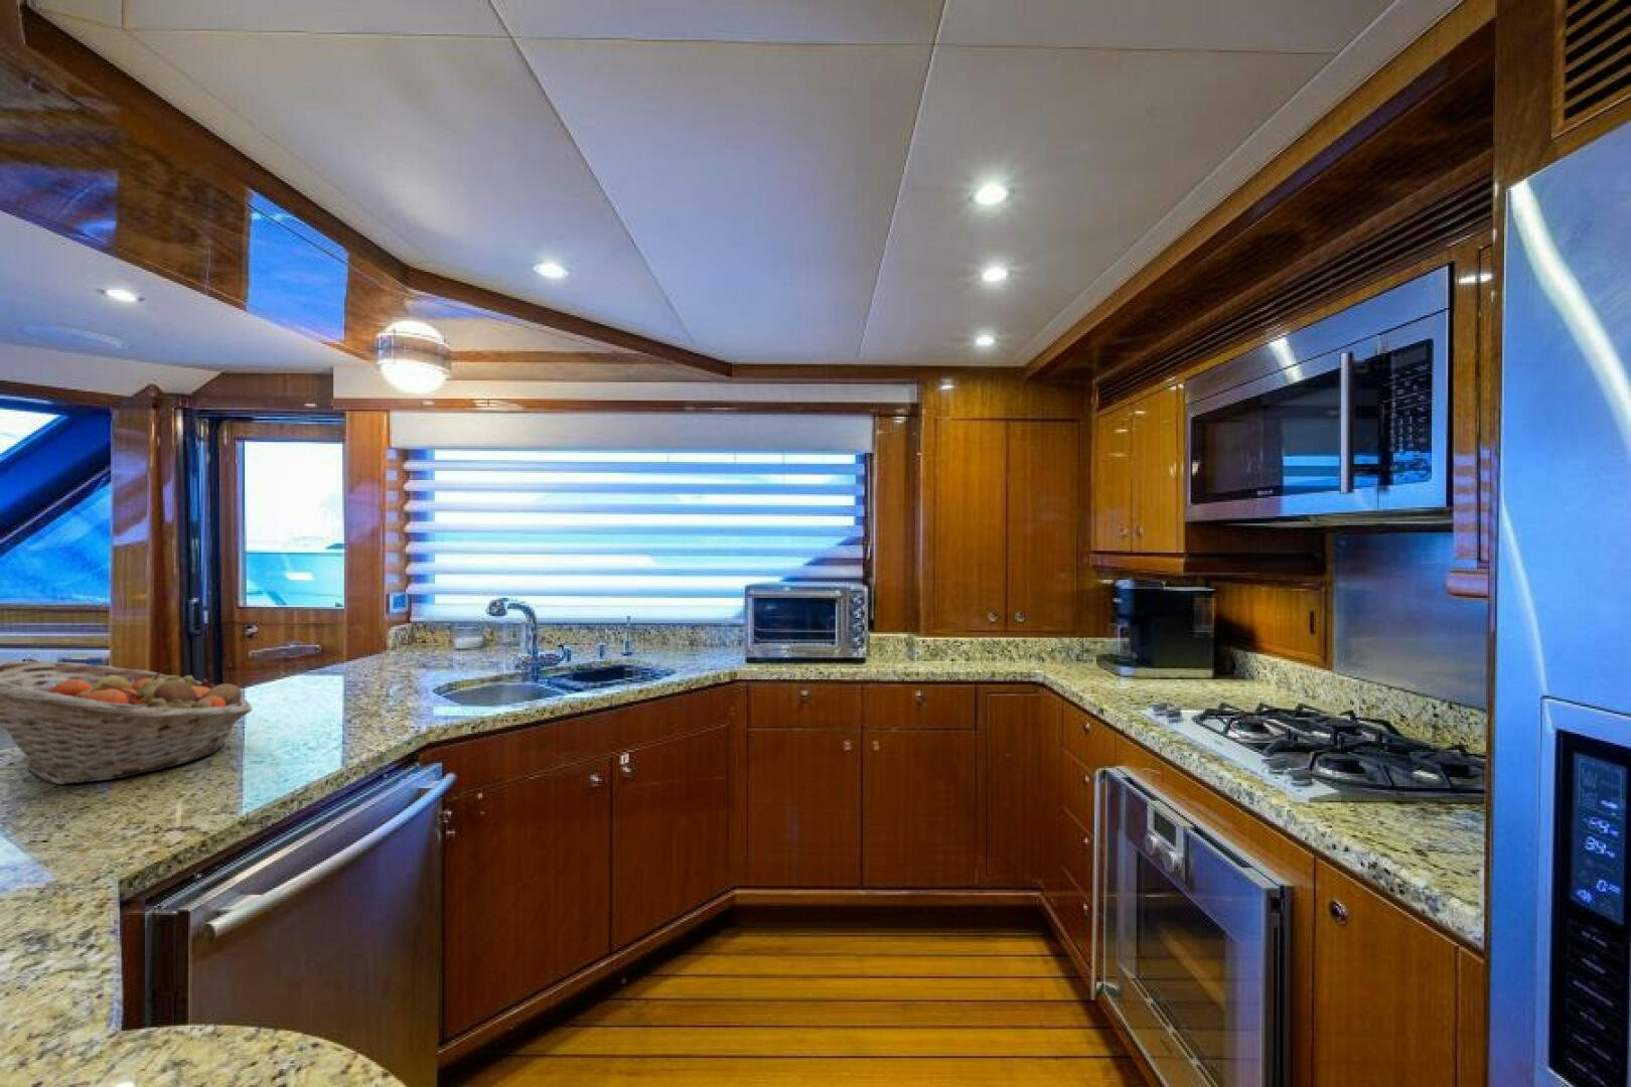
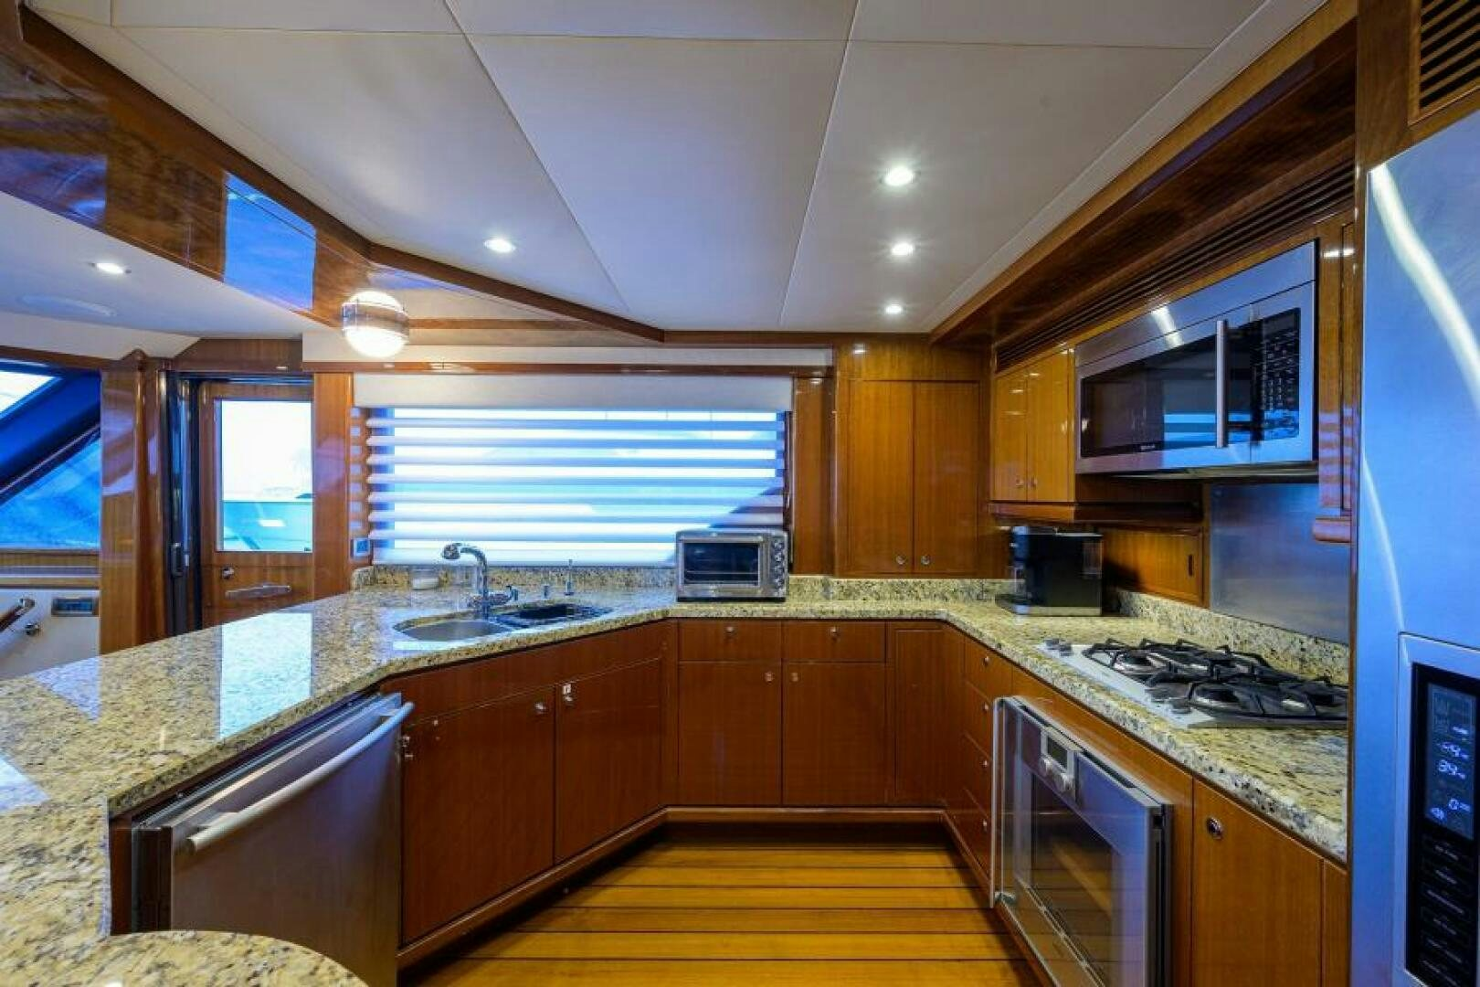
- fruit basket [0,660,254,785]
